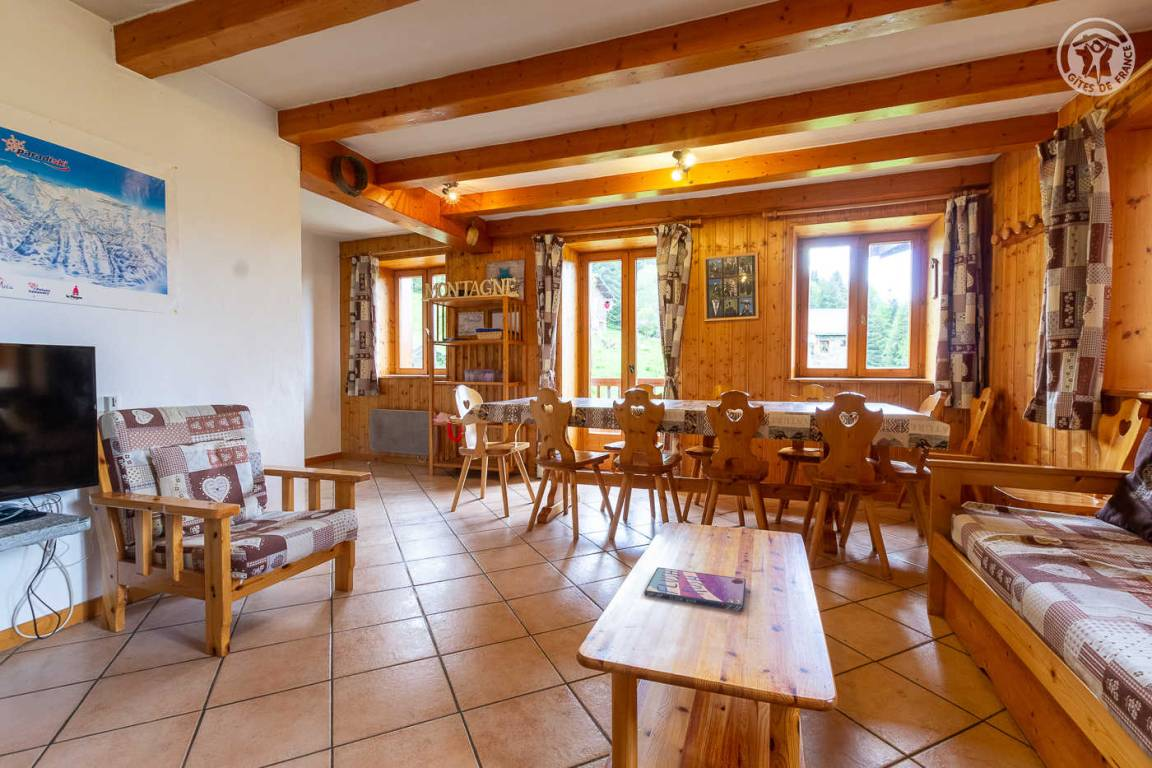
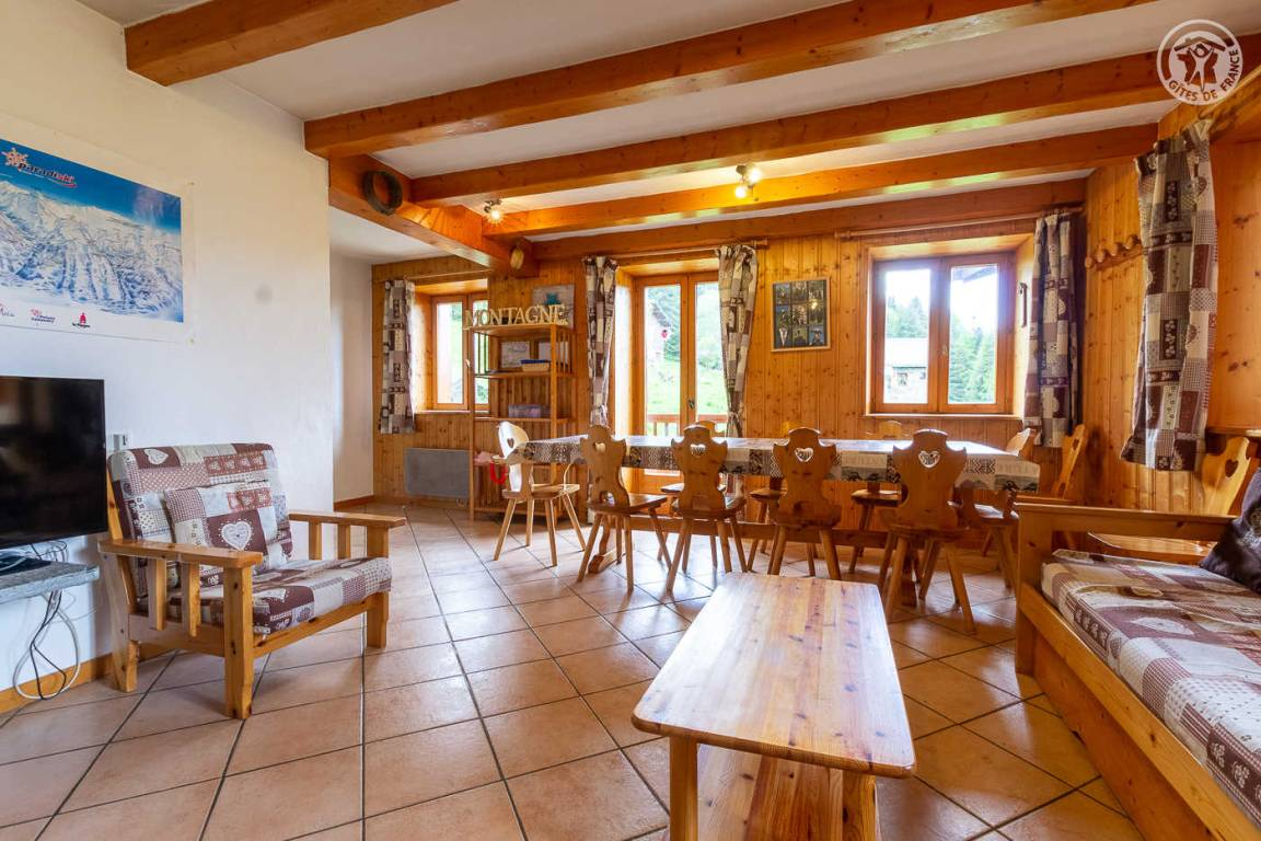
- video game case [644,567,747,612]
